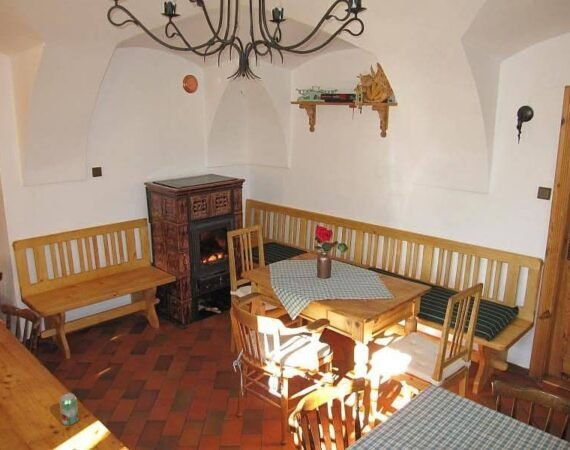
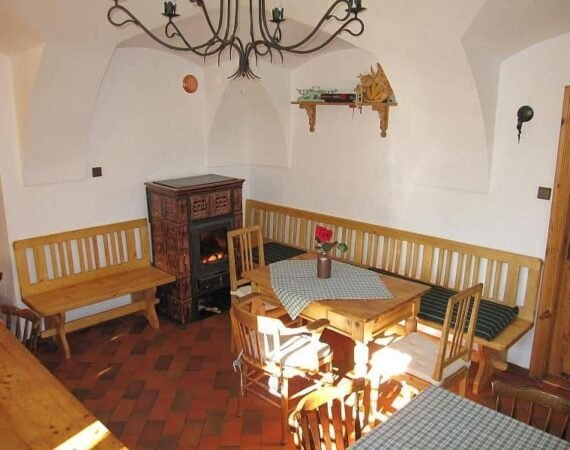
- beverage can [58,392,80,426]
